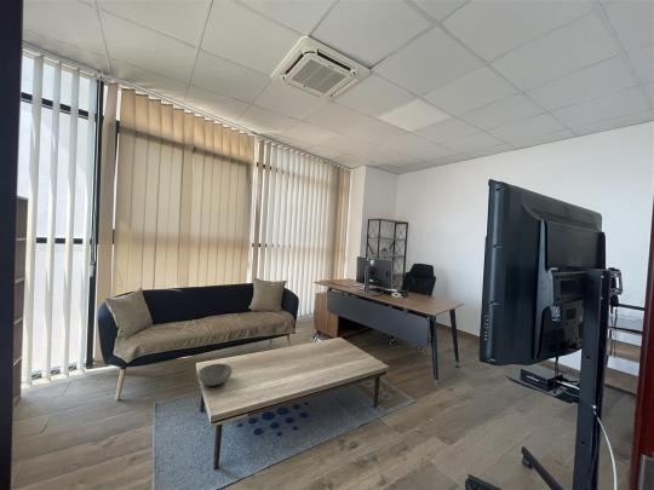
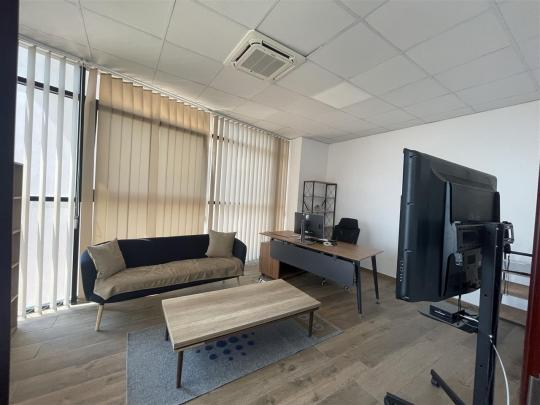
- bowl [197,363,234,387]
